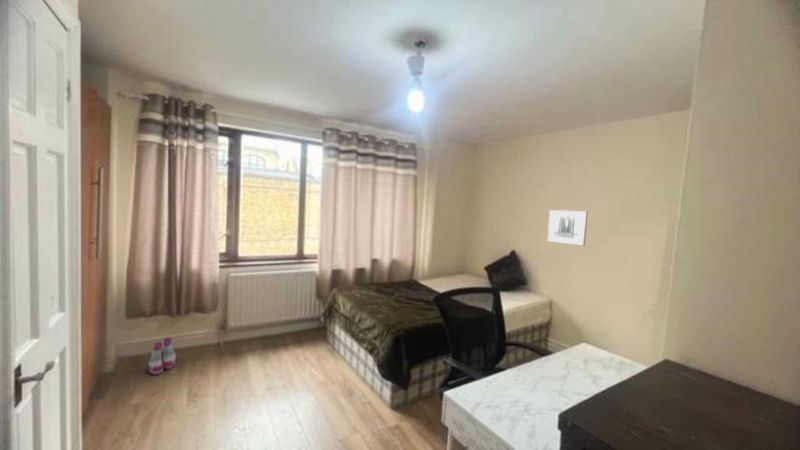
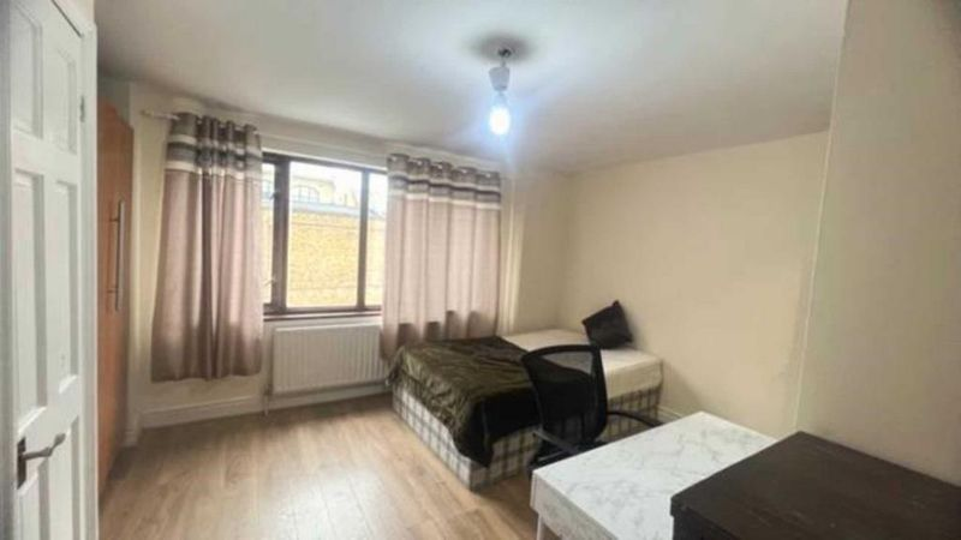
- boots [147,337,177,376]
- wall art [546,209,589,247]
